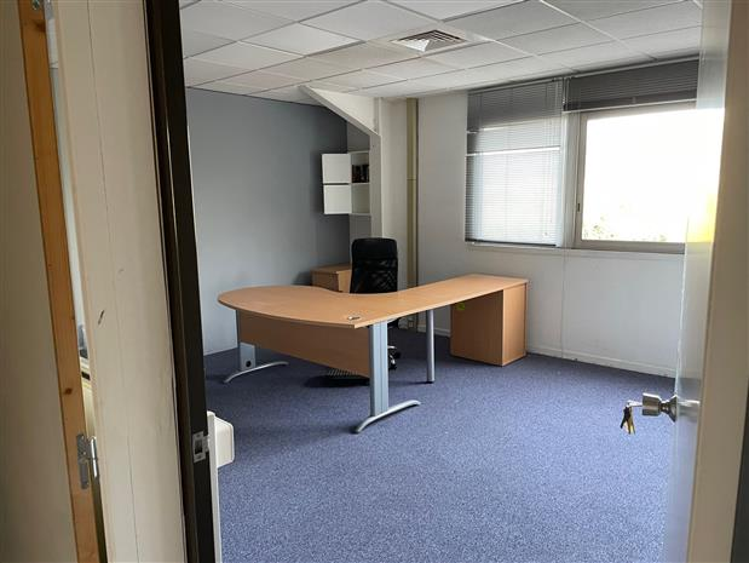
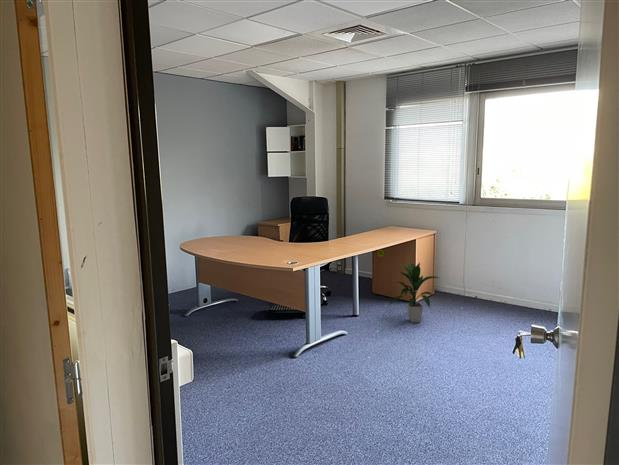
+ indoor plant [387,262,440,323]
